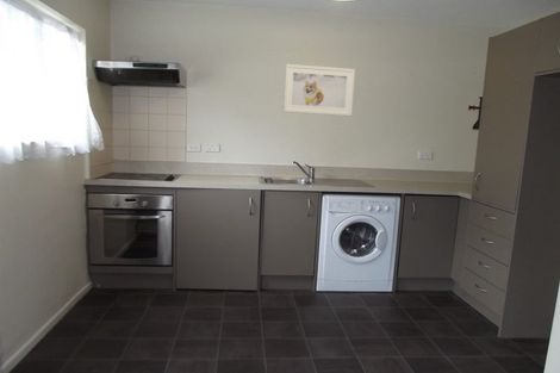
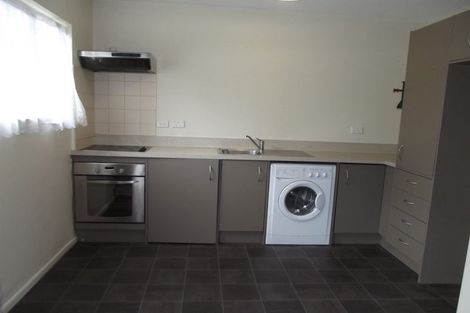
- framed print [282,63,356,117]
